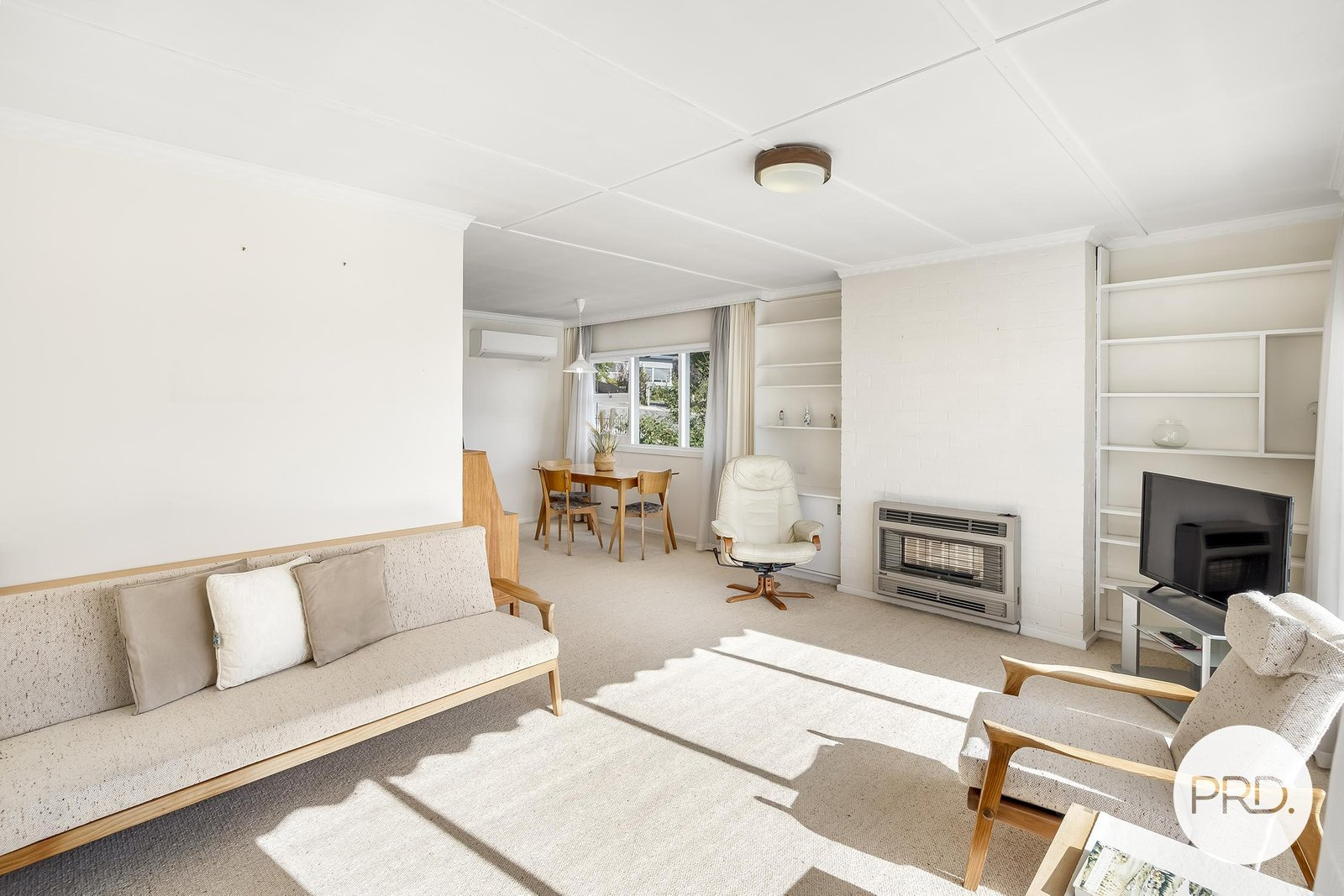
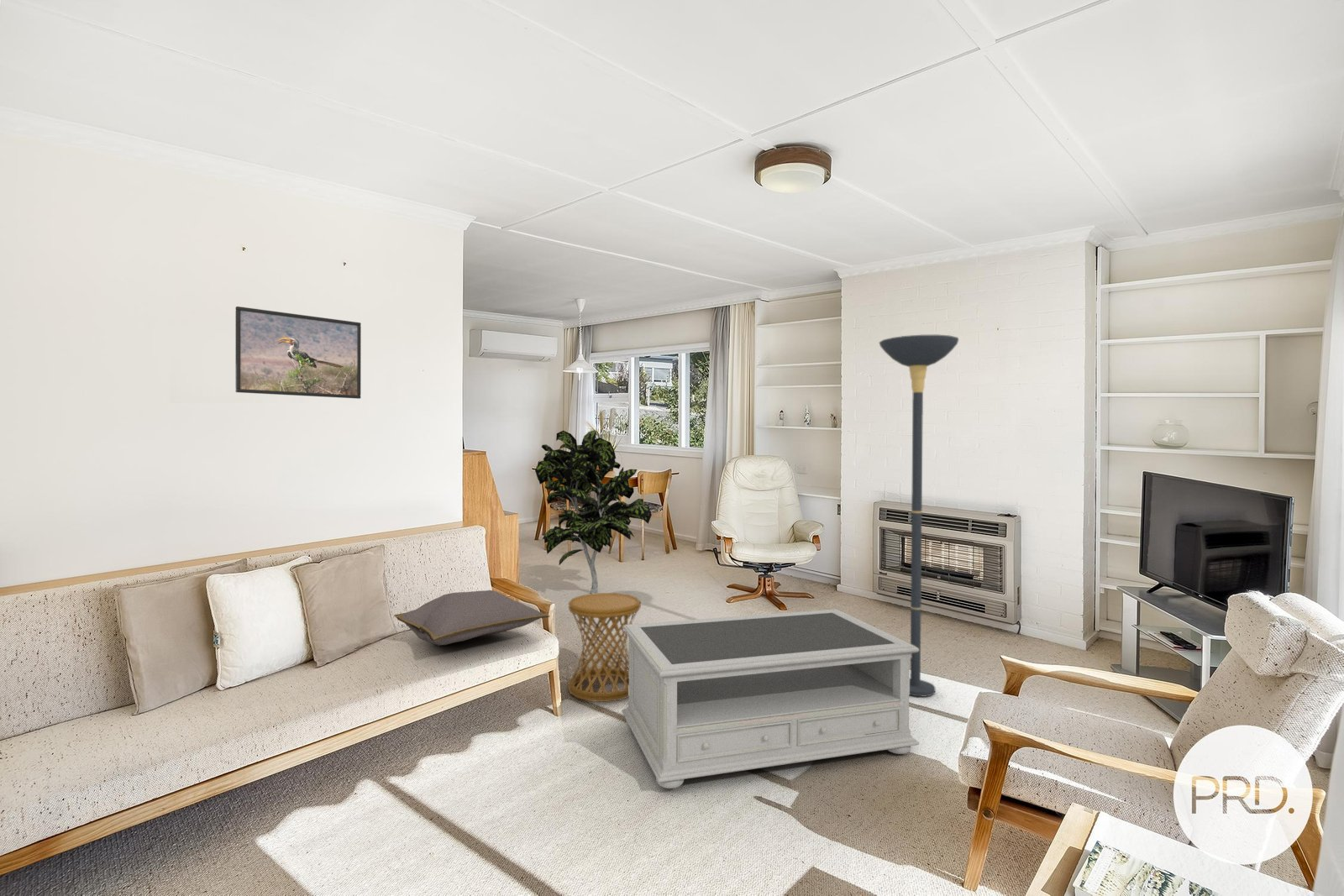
+ coffee table [621,608,920,789]
+ indoor plant [534,430,653,594]
+ cushion [393,589,550,647]
+ floor lamp [879,334,959,698]
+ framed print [234,306,362,400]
+ side table [567,592,642,703]
